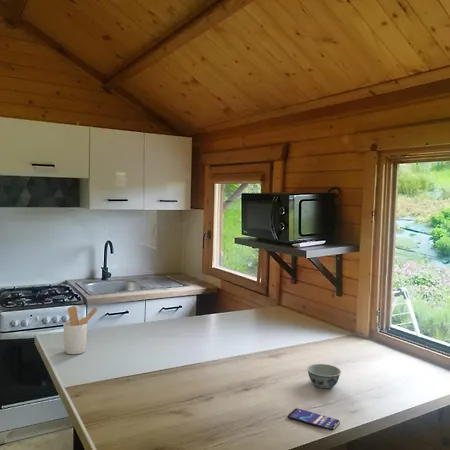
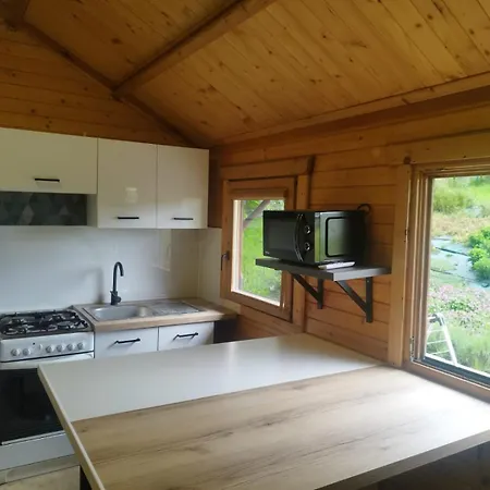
- utensil holder [62,305,98,355]
- bowl [306,363,342,389]
- smartphone [287,407,341,432]
